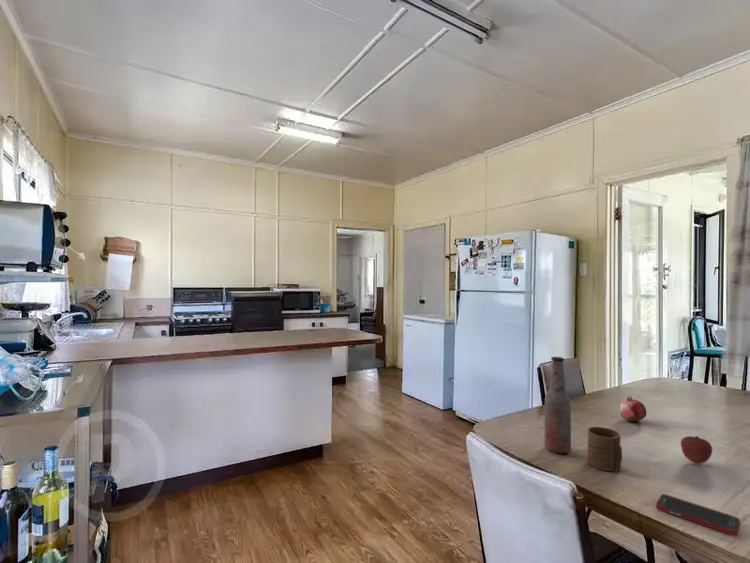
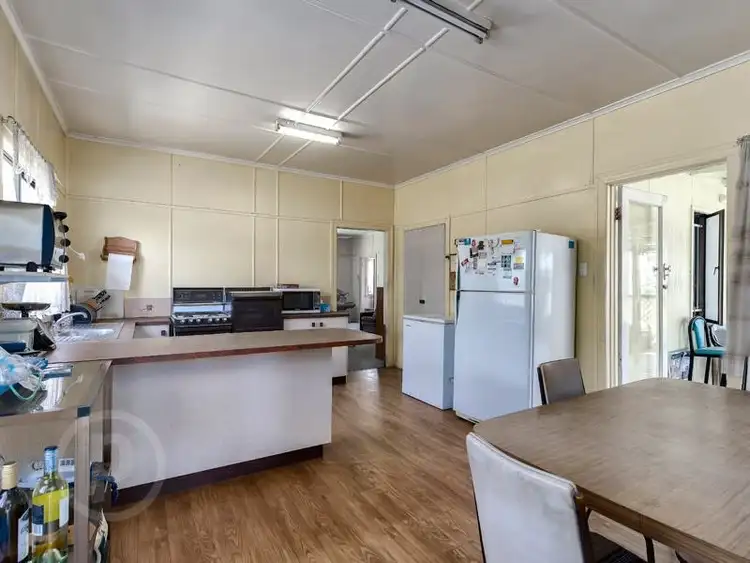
- cell phone [655,493,741,536]
- fruit [680,435,714,464]
- fruit [619,395,647,422]
- bottle [543,356,572,454]
- cup [586,426,623,473]
